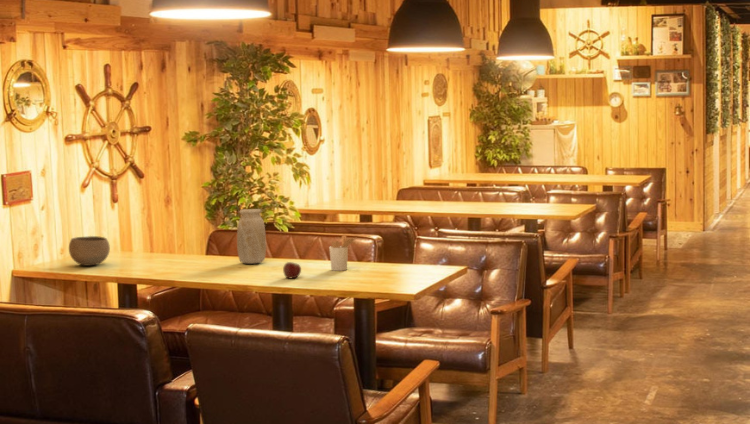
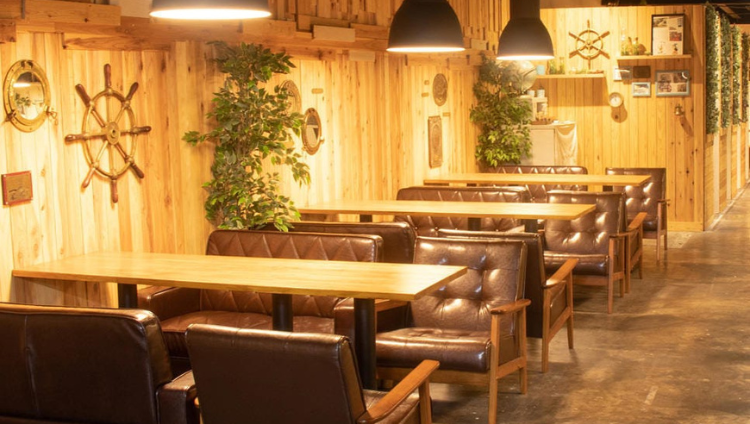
- bowl [68,235,111,267]
- utensil holder [328,234,357,272]
- apple [282,261,302,280]
- vase [236,208,267,265]
